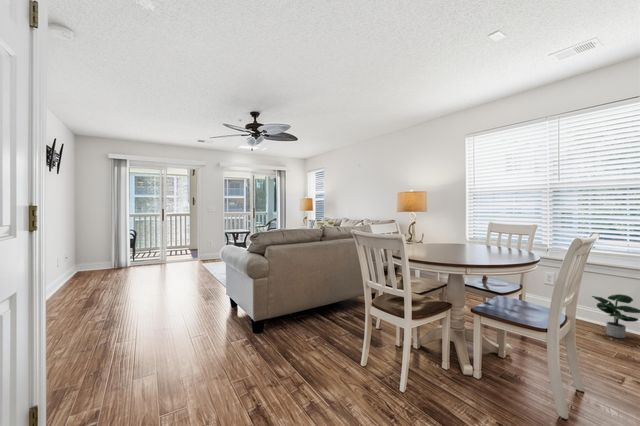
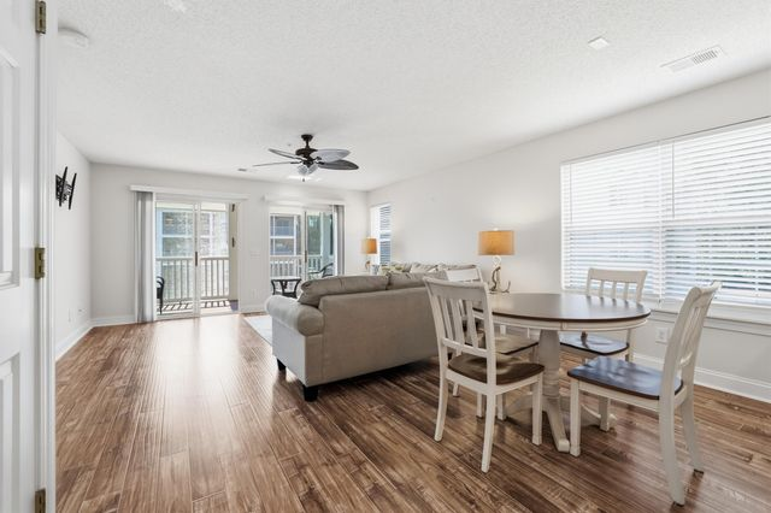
- potted plant [591,293,640,339]
